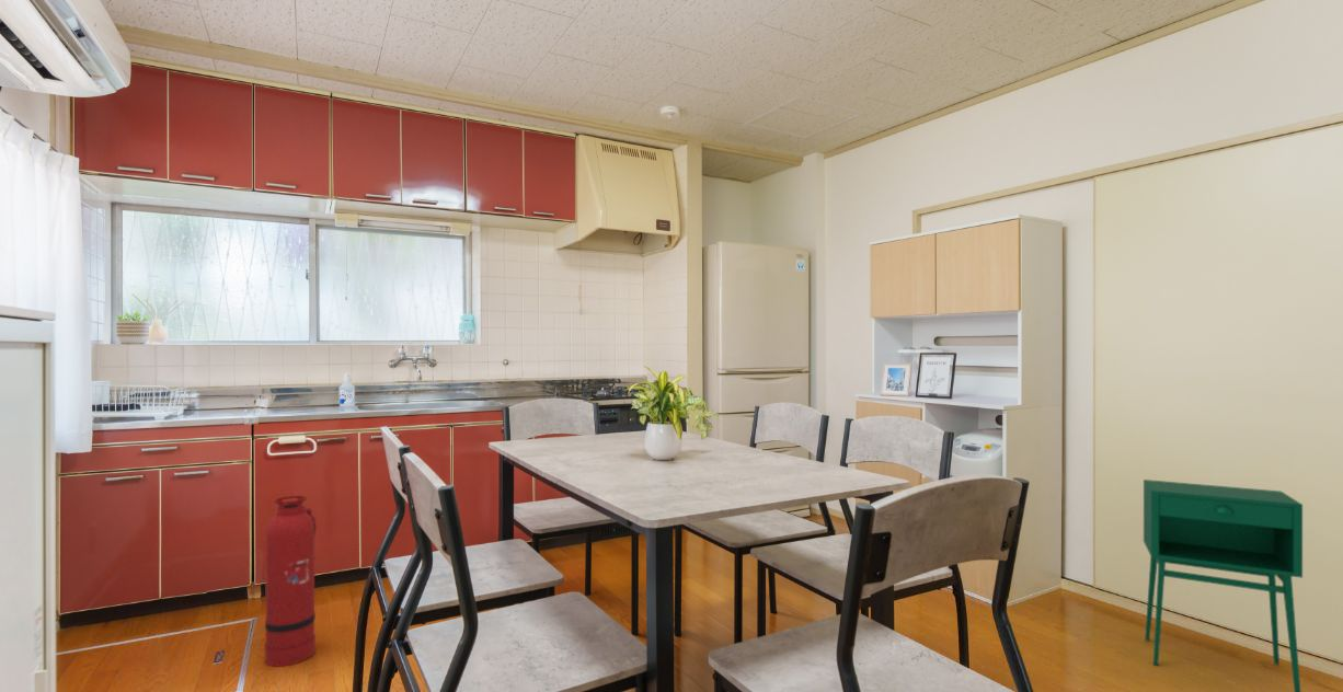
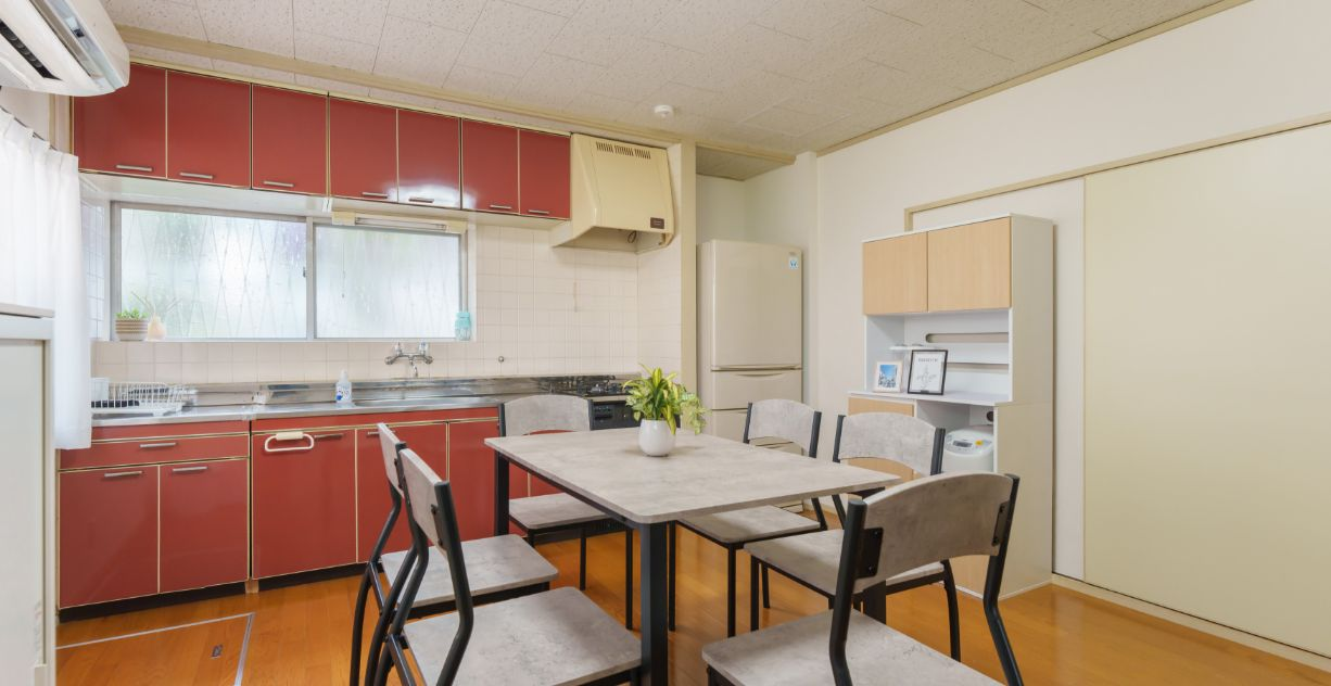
- storage cabinet [1143,478,1304,692]
- fire extinguisher [264,495,318,668]
